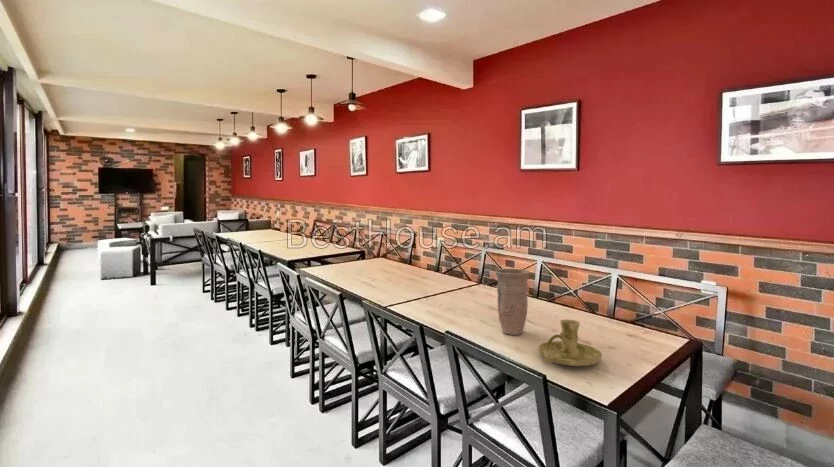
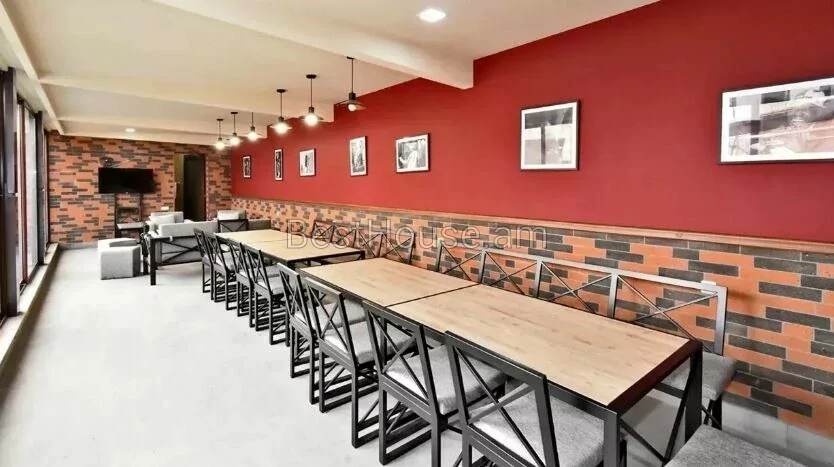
- candle holder [537,319,603,367]
- vase [494,268,531,336]
